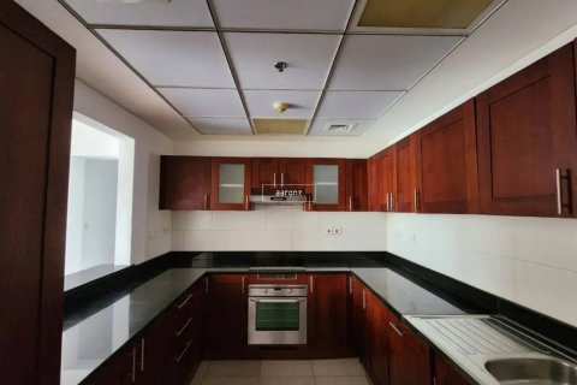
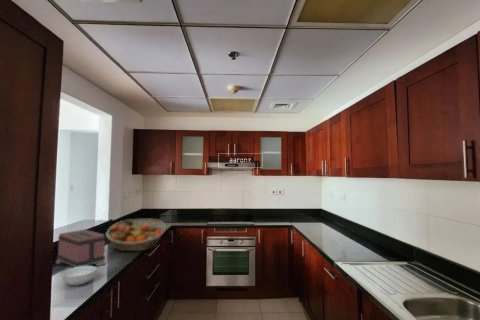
+ fruit basket [105,218,167,252]
+ cereal bowl [61,265,98,287]
+ toaster [55,228,107,268]
